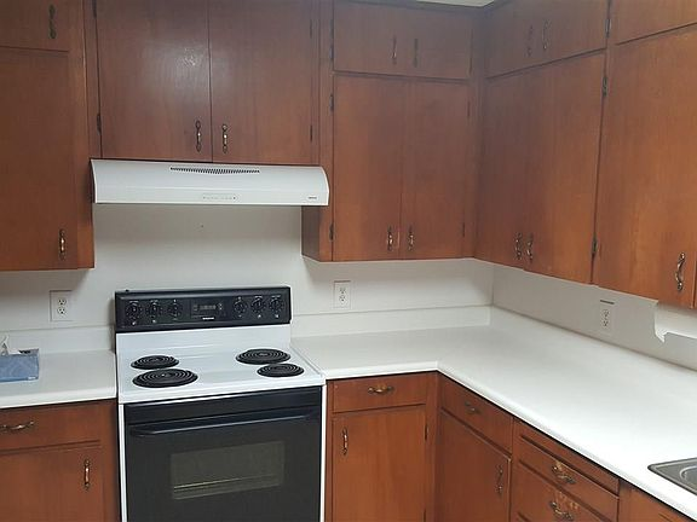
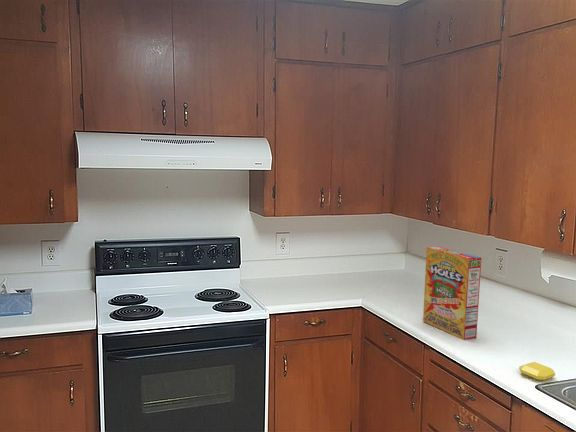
+ cereal box [422,246,482,341]
+ soap bar [518,361,556,382]
